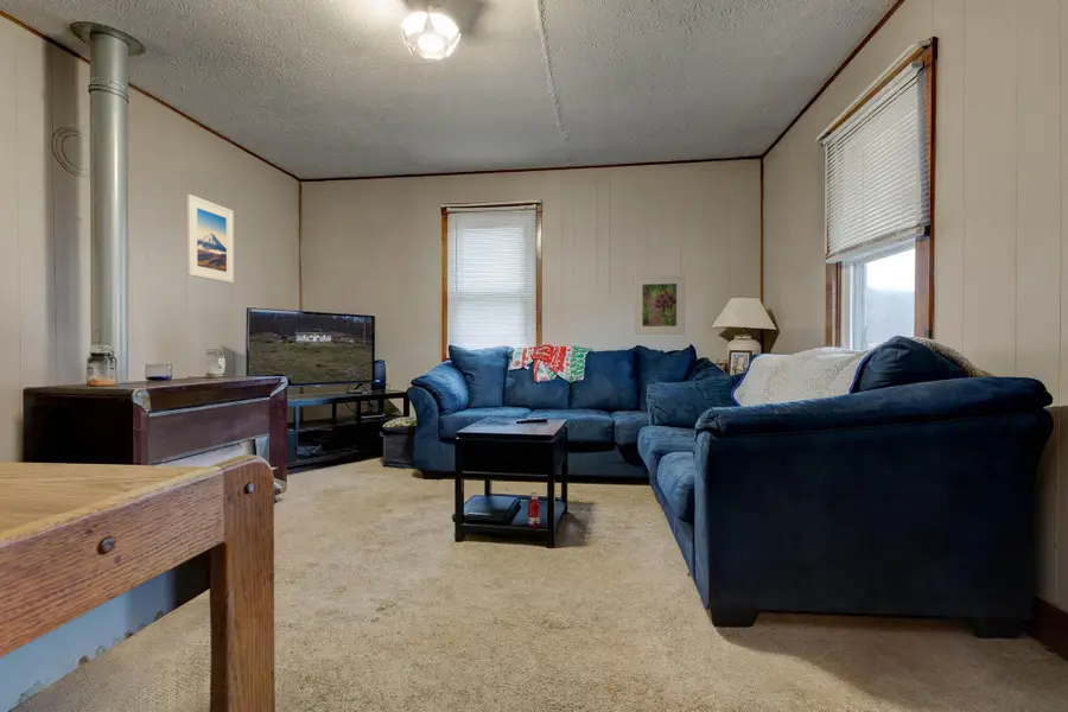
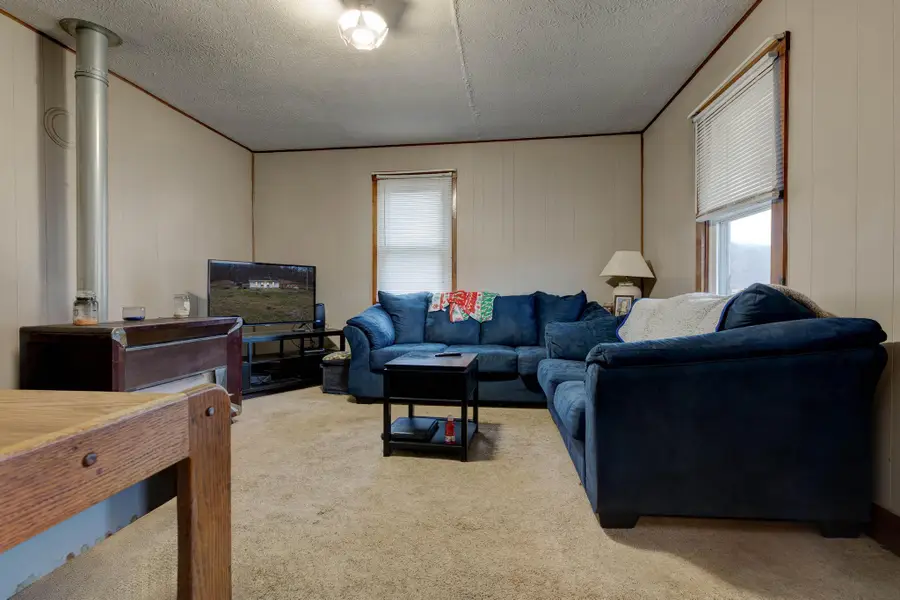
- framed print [186,193,235,284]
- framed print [632,274,686,336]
